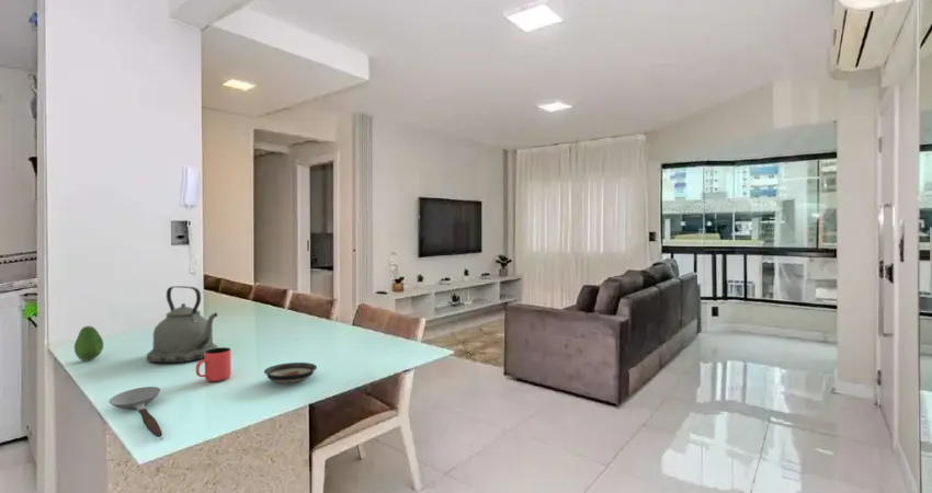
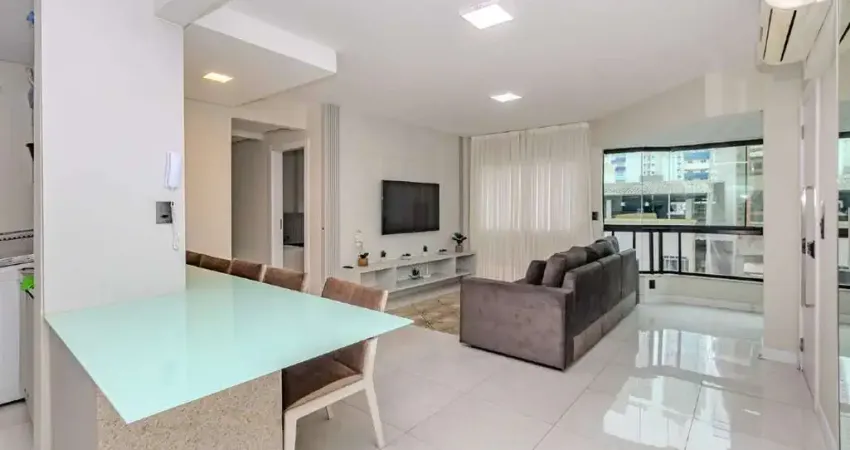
- spoon [109,386,163,438]
- kettle [146,285,219,364]
- cup [195,346,232,382]
- fruit [73,325,104,362]
- saucer [263,362,318,385]
